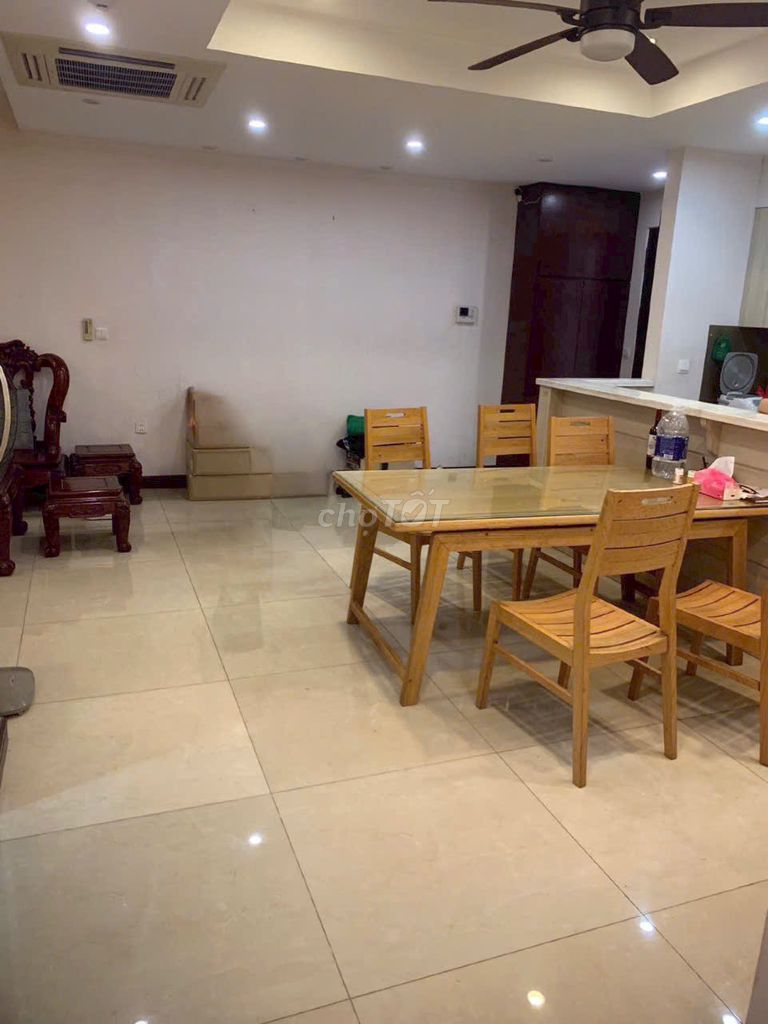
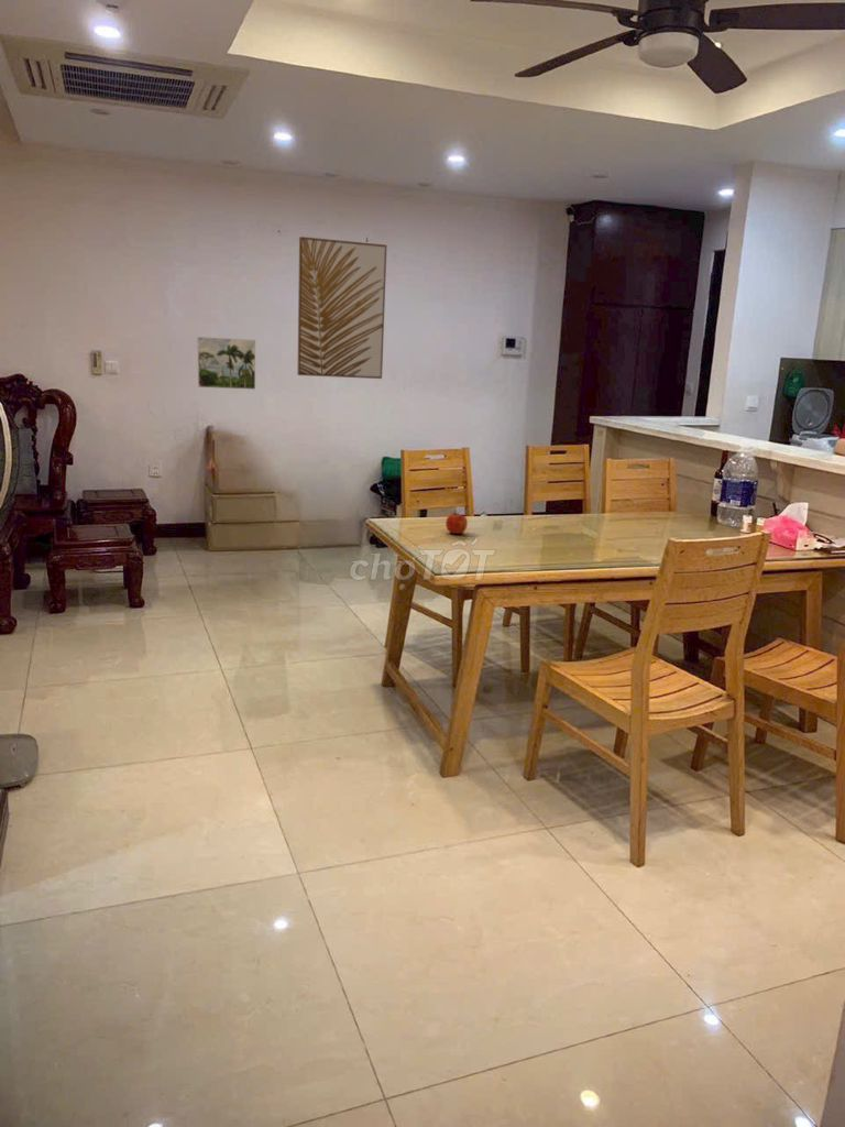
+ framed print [196,336,256,391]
+ fruit [445,511,469,535]
+ wall art [296,236,388,380]
